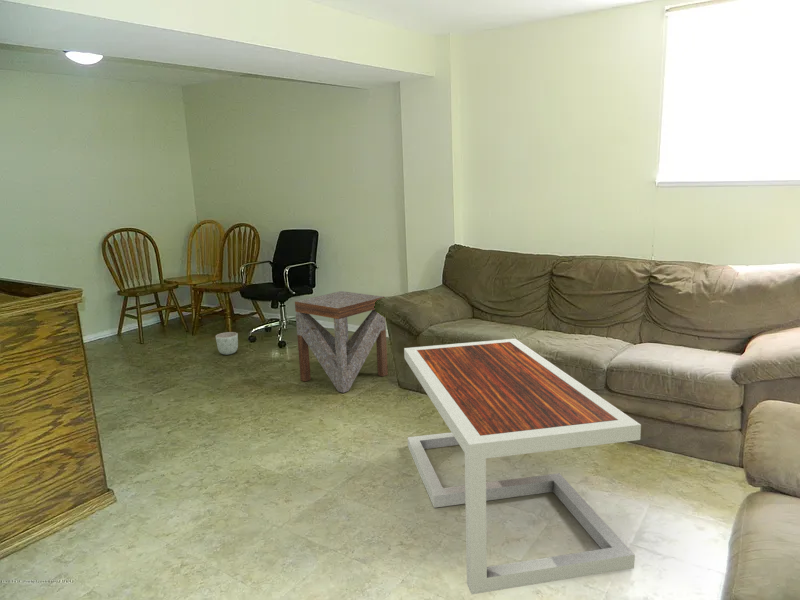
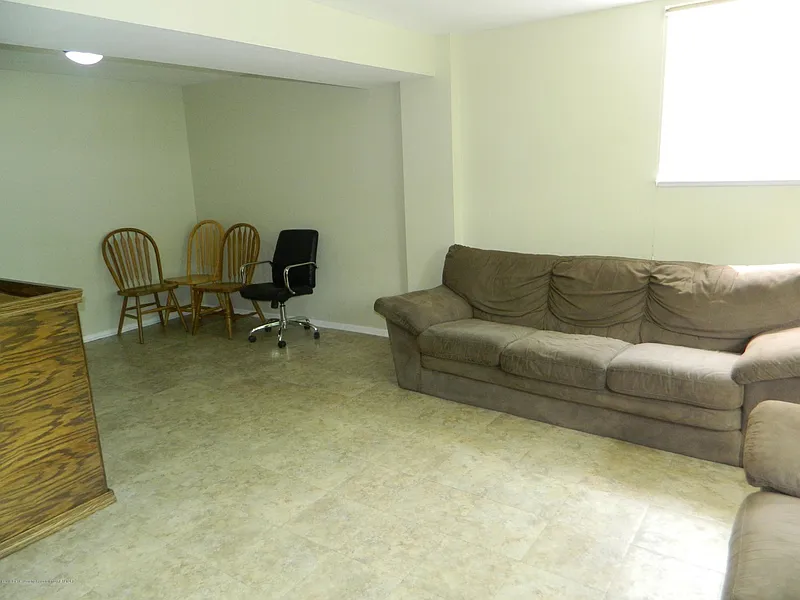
- coffee table [403,338,642,595]
- planter [215,331,239,356]
- side table [294,290,389,394]
